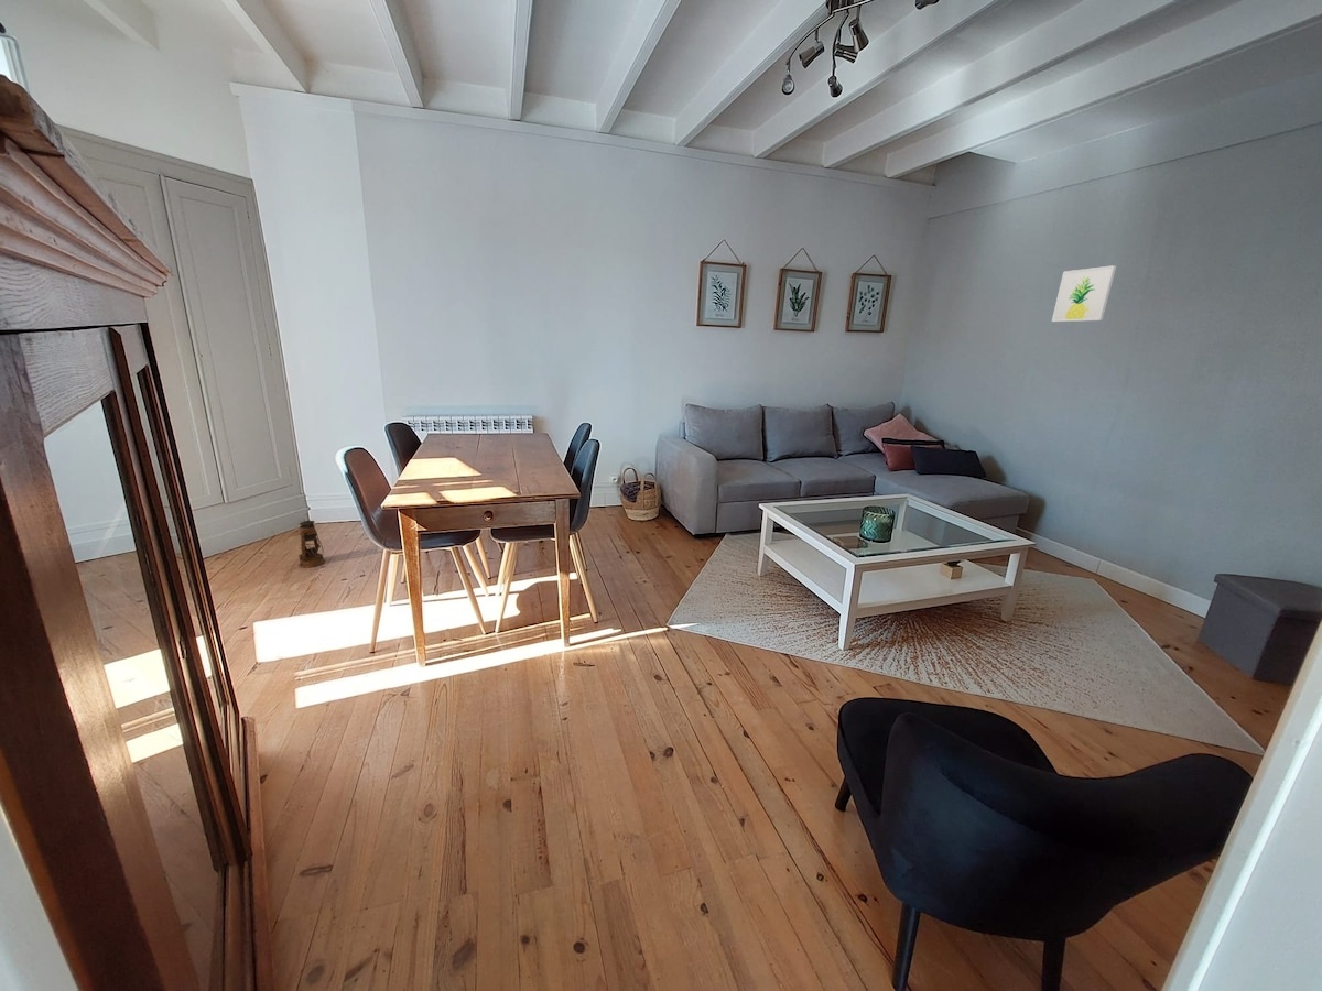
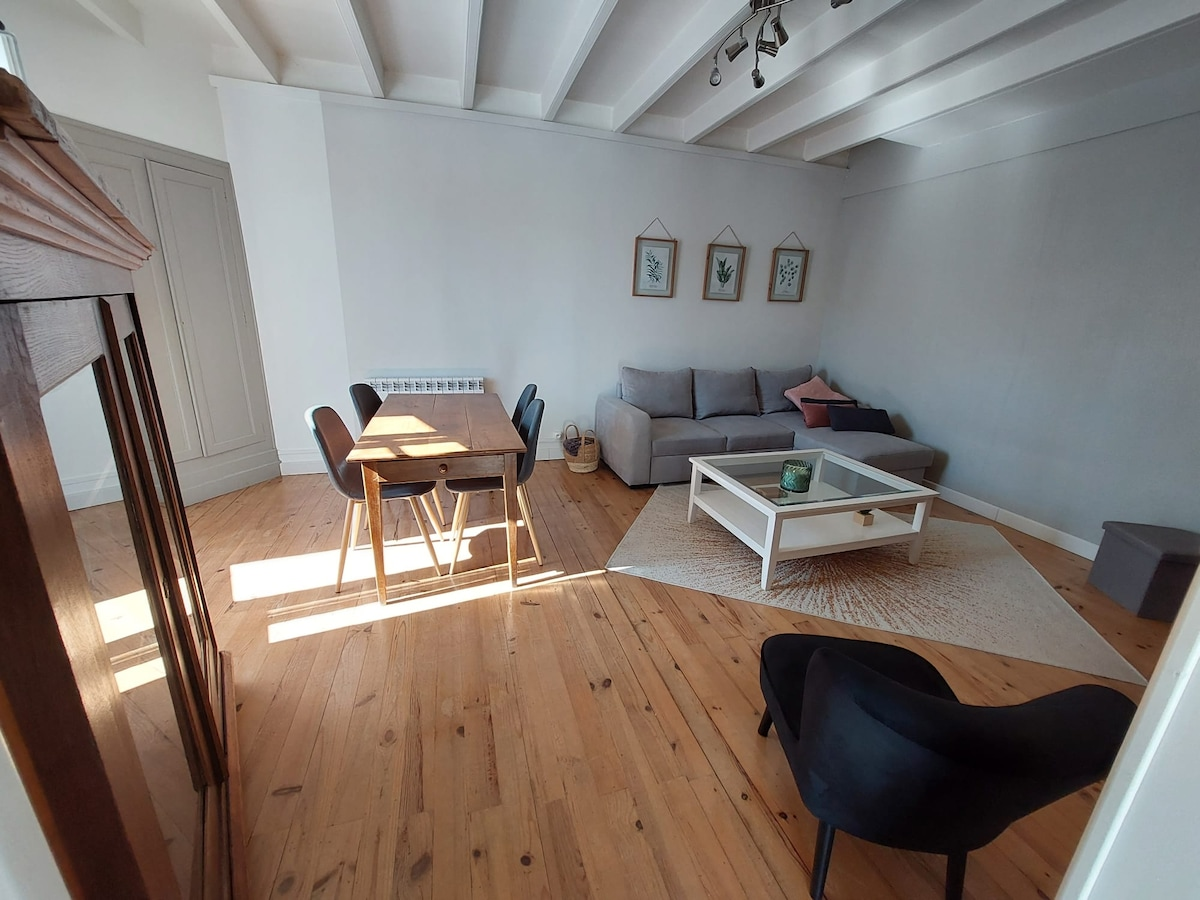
- lantern [297,514,326,568]
- wall art [1051,264,1117,323]
